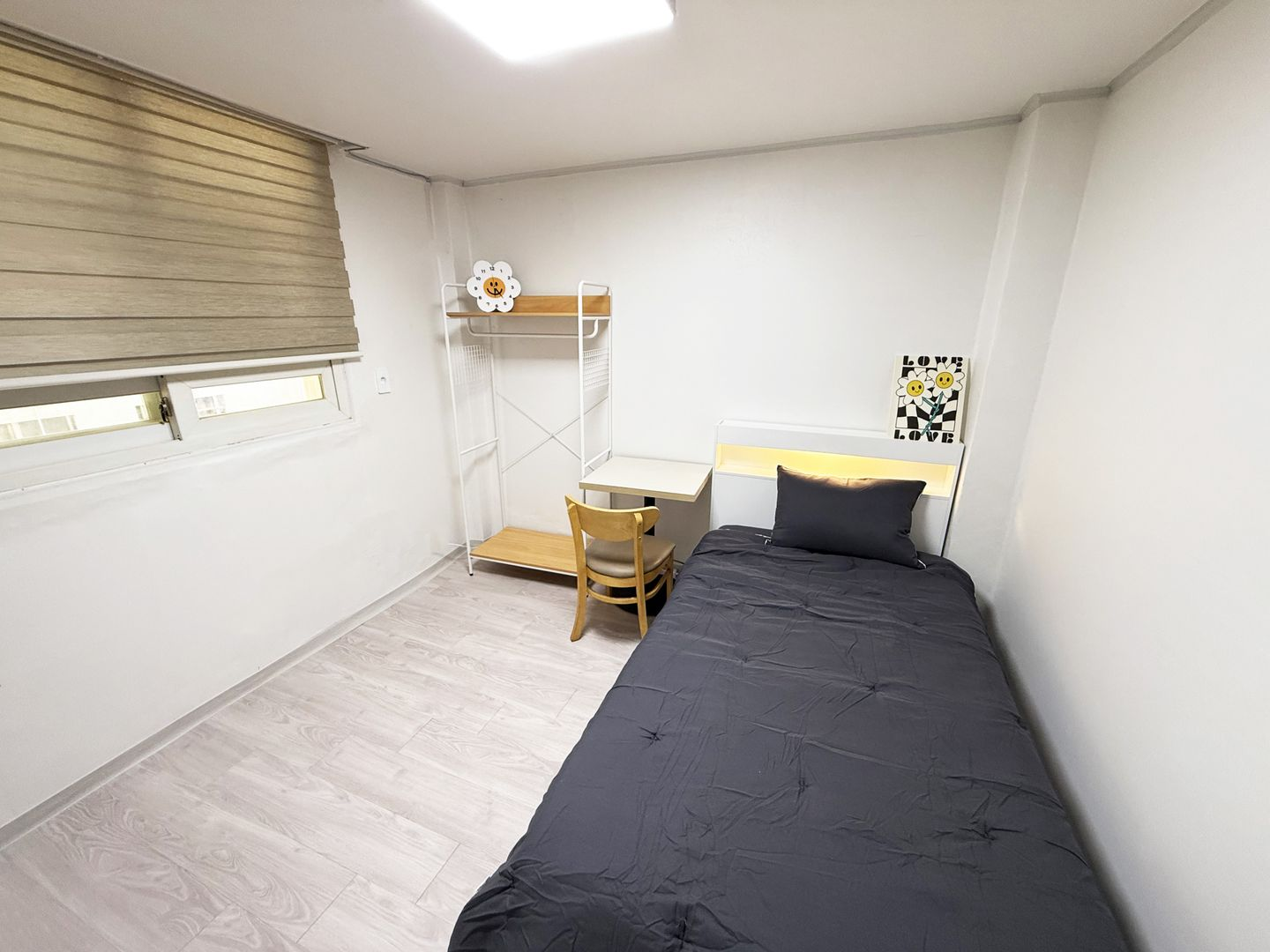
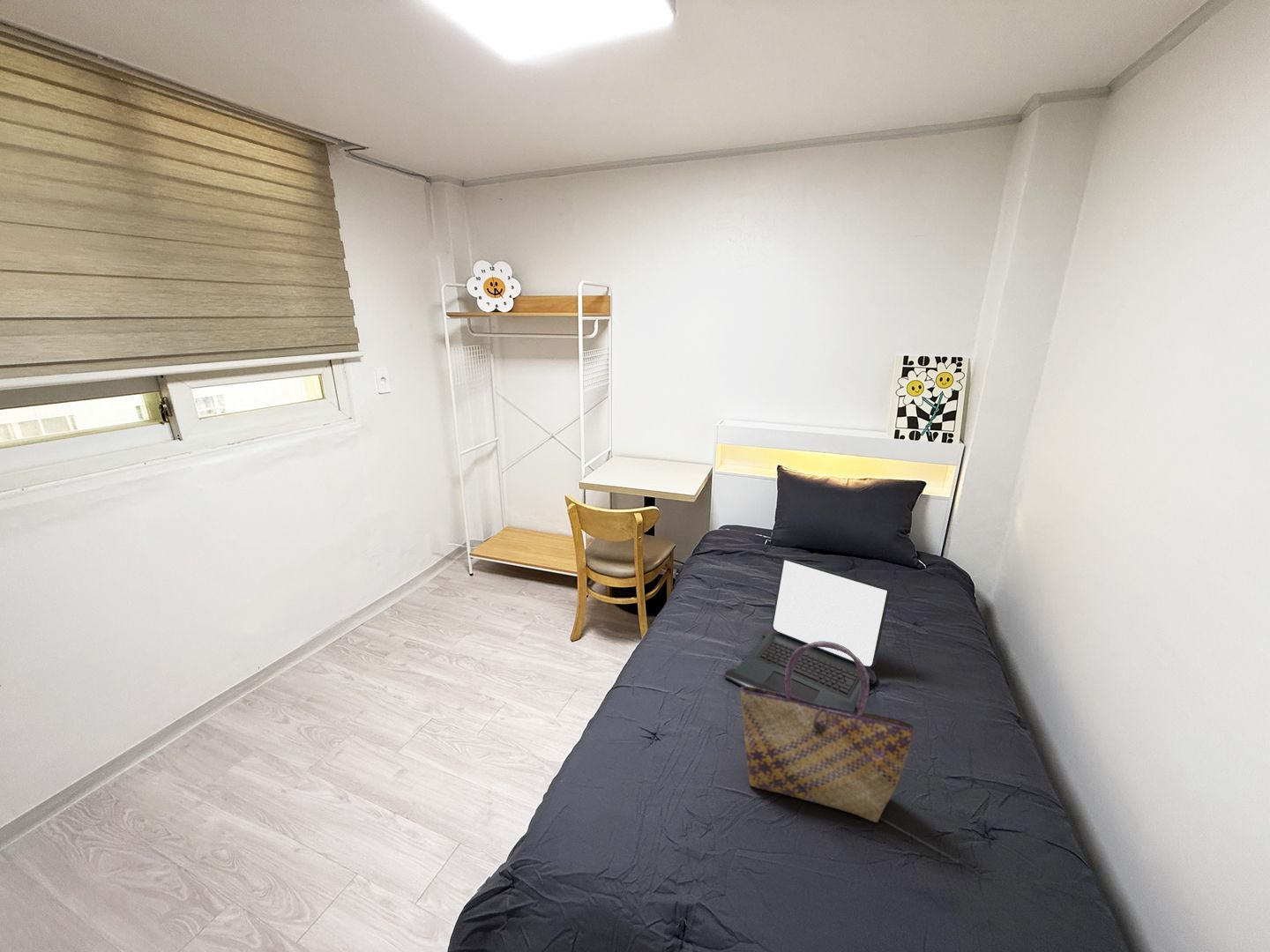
+ laptop [723,557,891,711]
+ tote bag [739,641,916,823]
